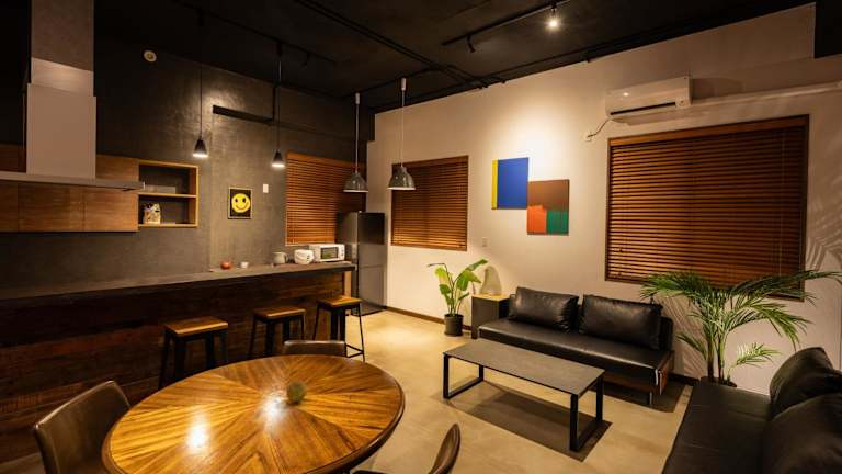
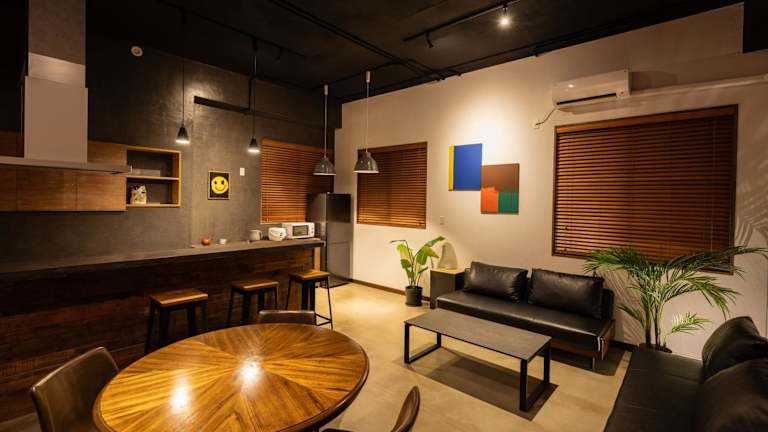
- fruit [285,381,308,403]
